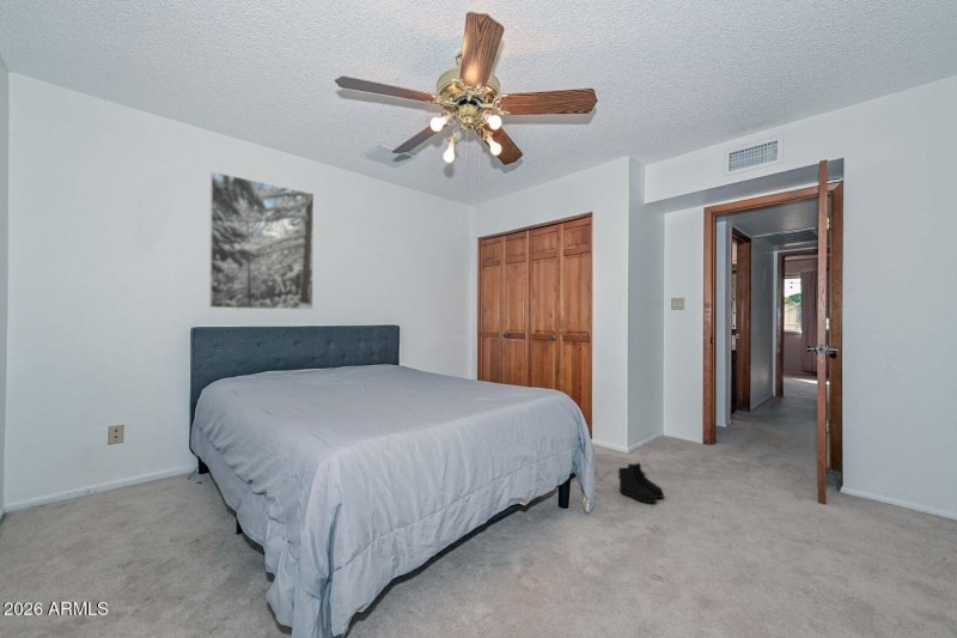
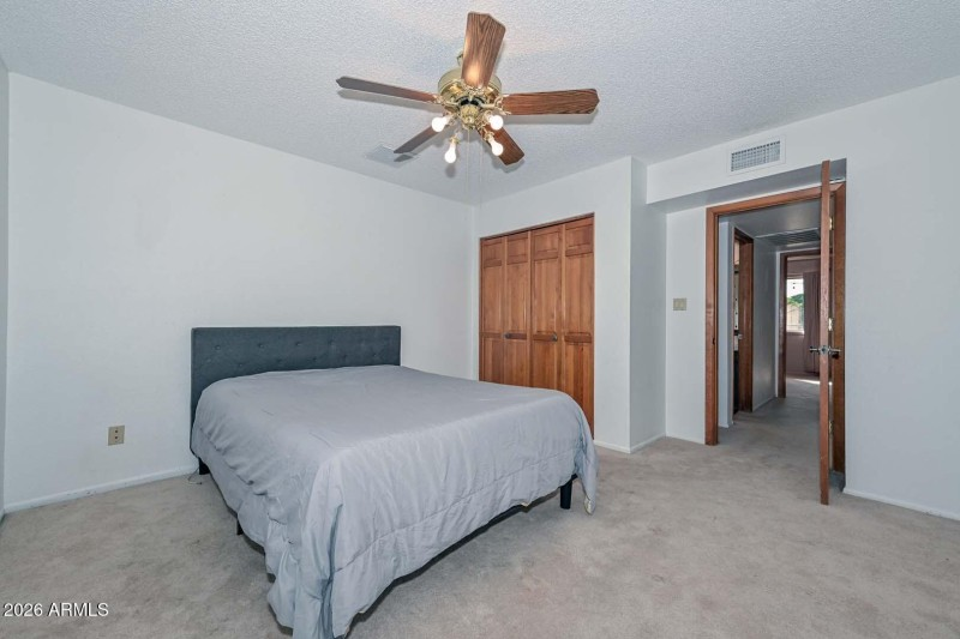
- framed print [208,170,315,311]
- boots [616,461,665,504]
